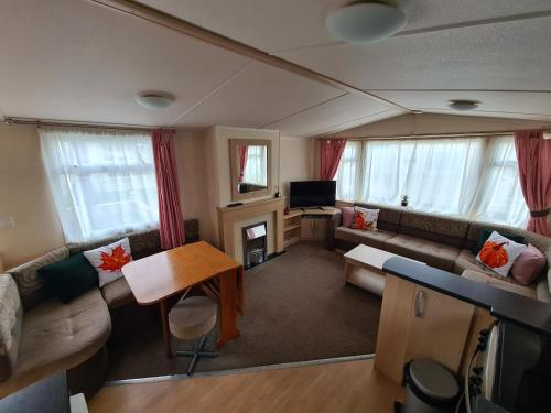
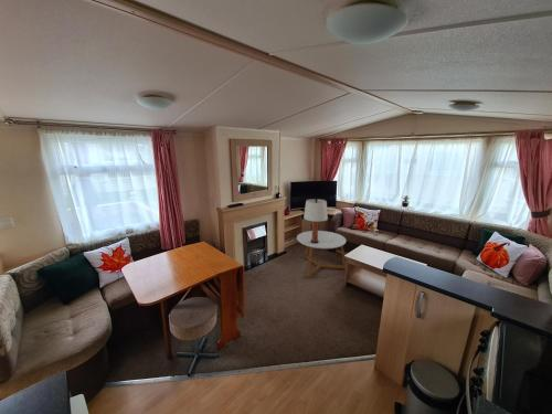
+ coffee table [296,230,347,278]
+ lamp [302,198,329,244]
